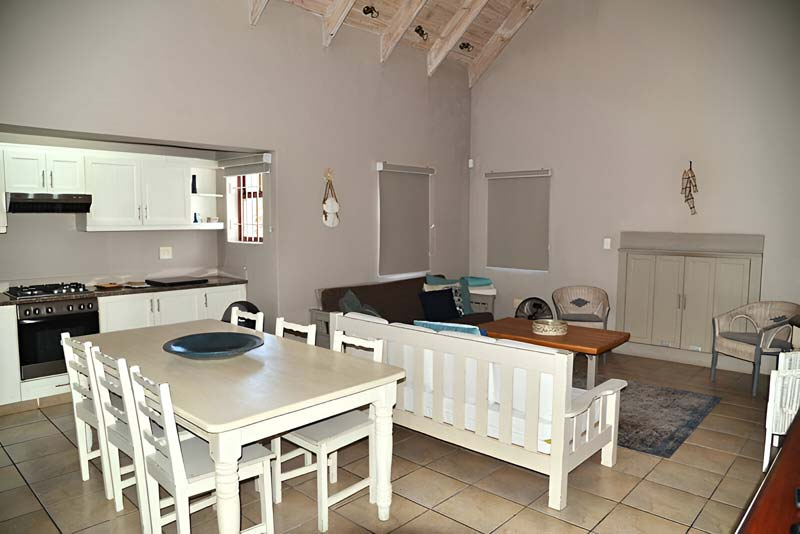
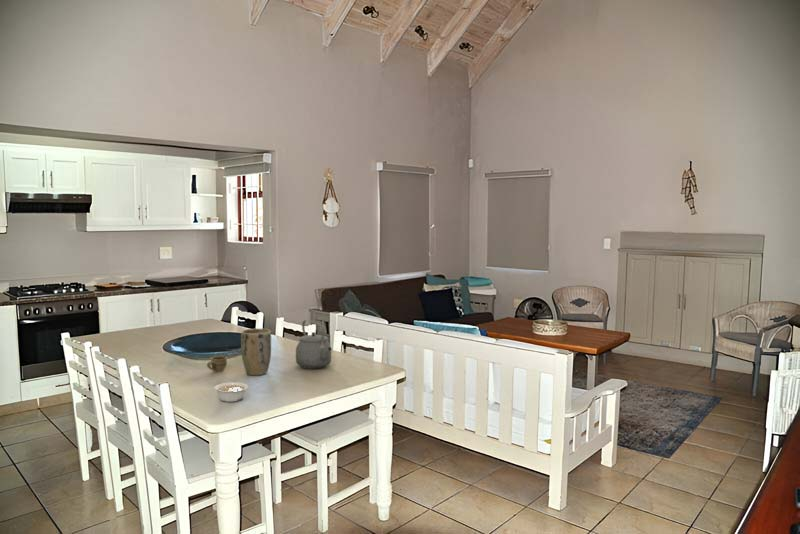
+ cup [206,355,228,373]
+ legume [214,381,249,403]
+ tea kettle [295,319,333,370]
+ plant pot [240,328,272,376]
